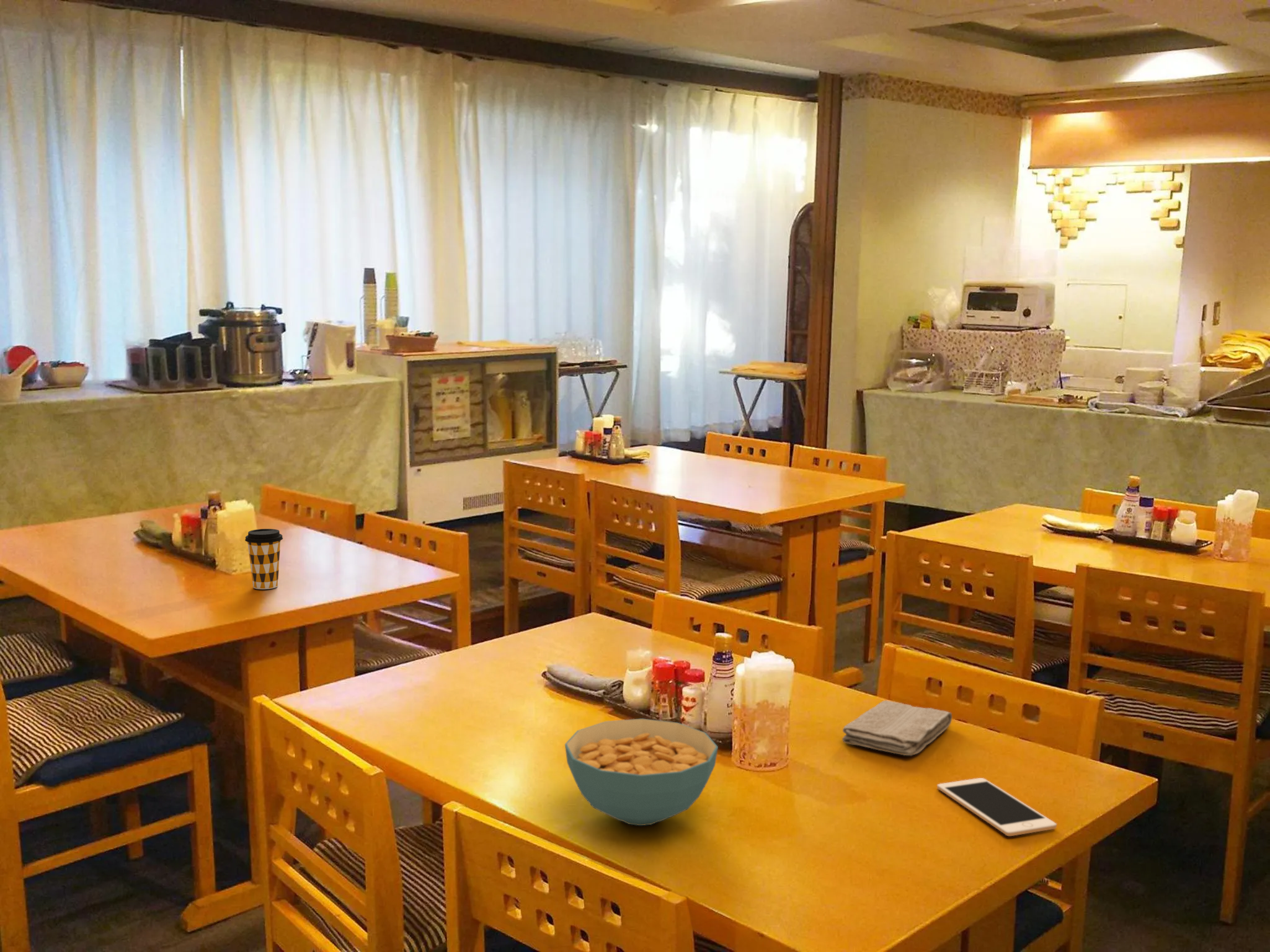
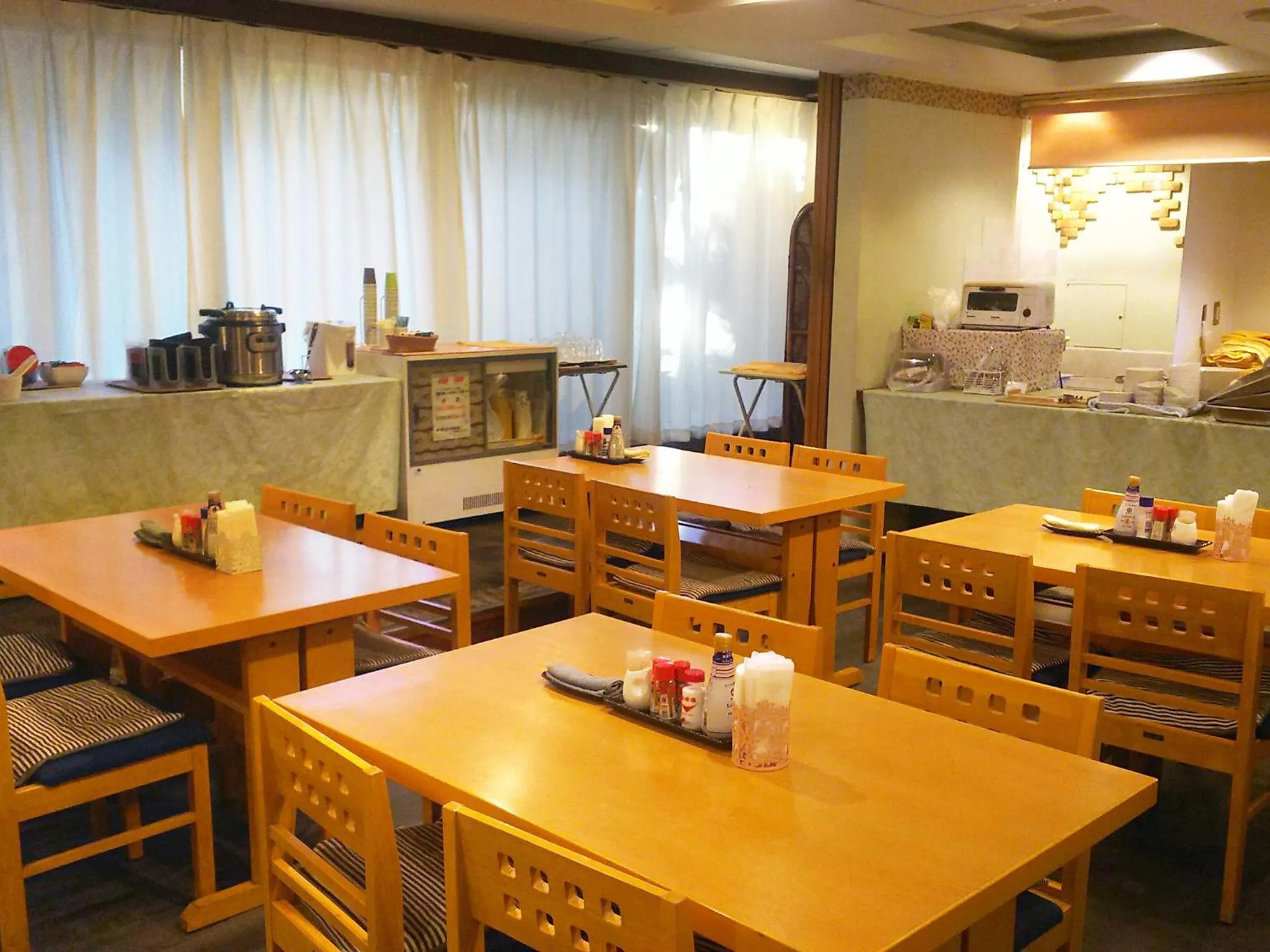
- cereal bowl [564,718,719,826]
- washcloth [841,700,952,756]
- cell phone [936,777,1057,837]
- coffee cup [244,528,283,590]
